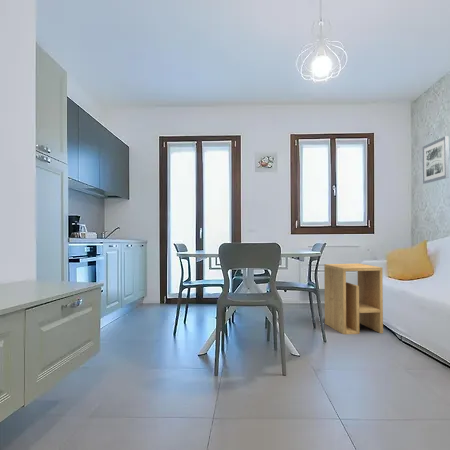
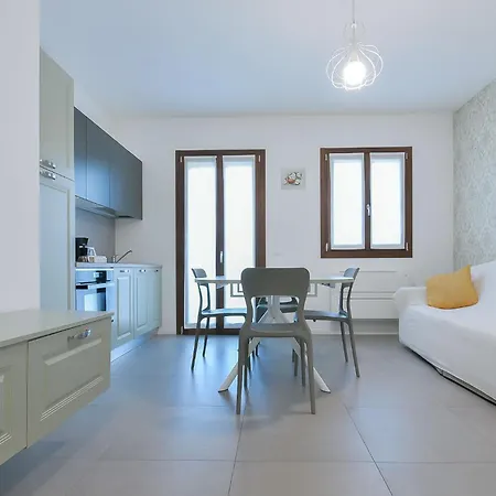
- wall art [422,135,450,185]
- side table [323,263,384,335]
